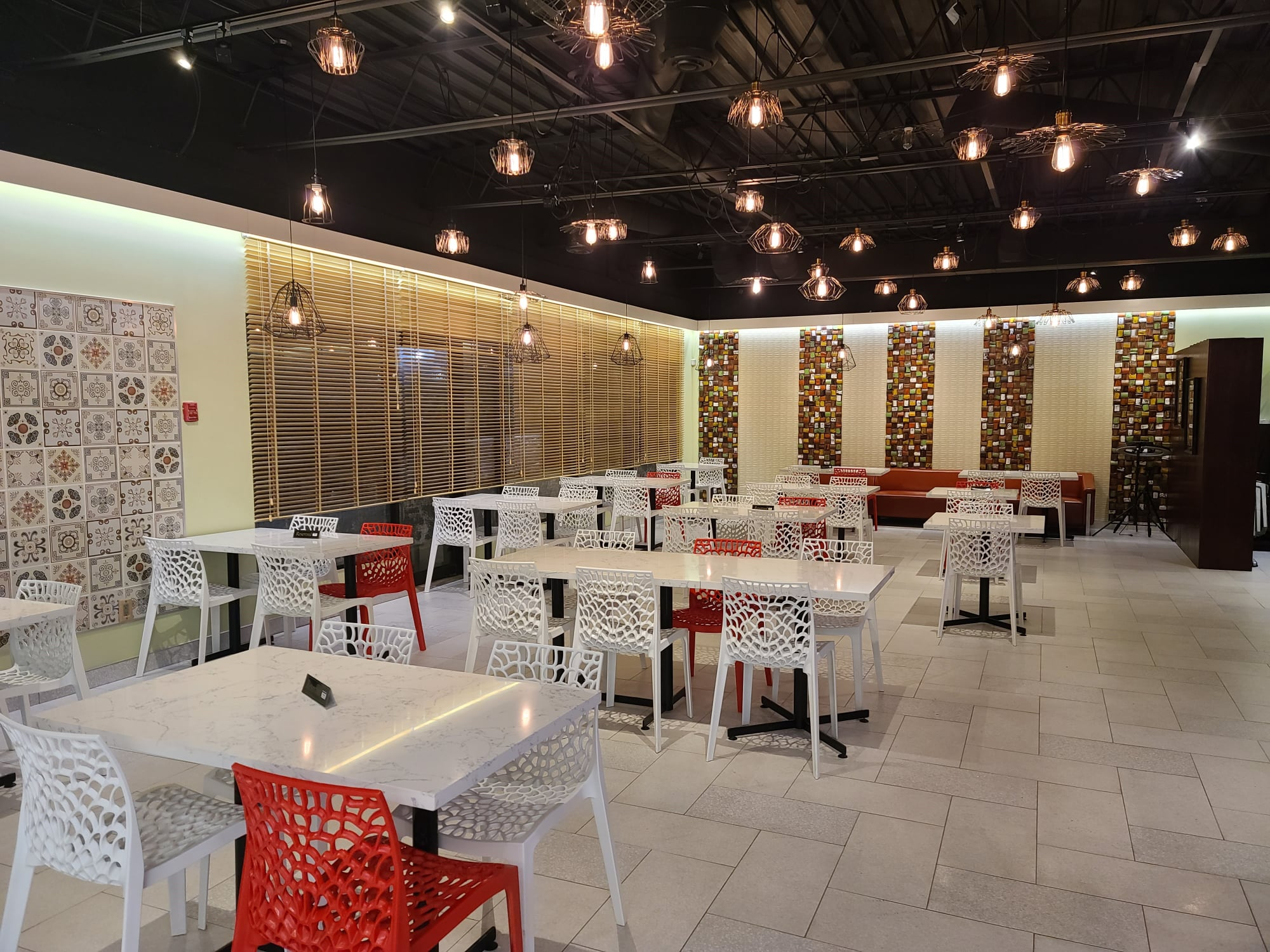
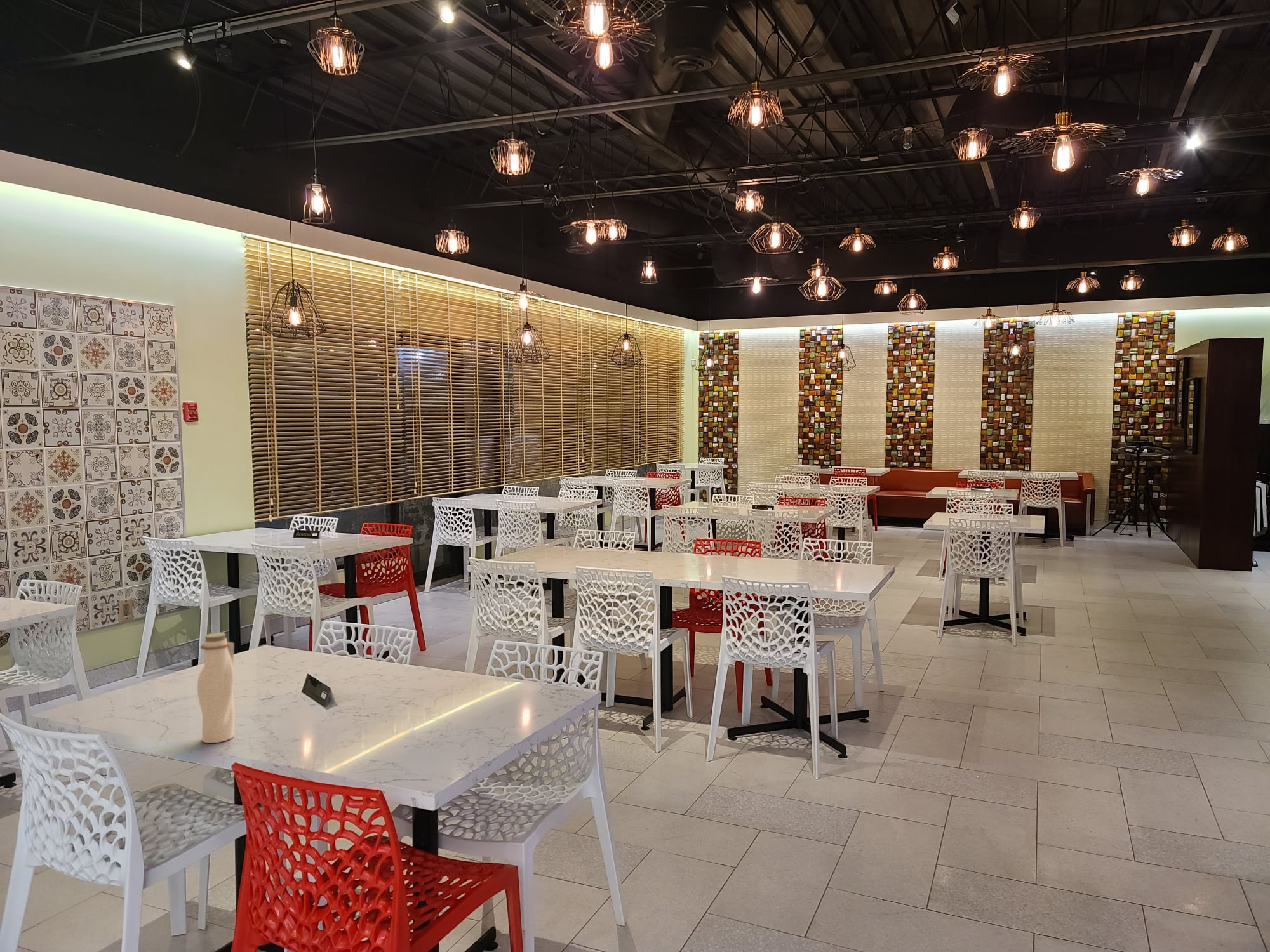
+ water bottle [196,632,235,744]
